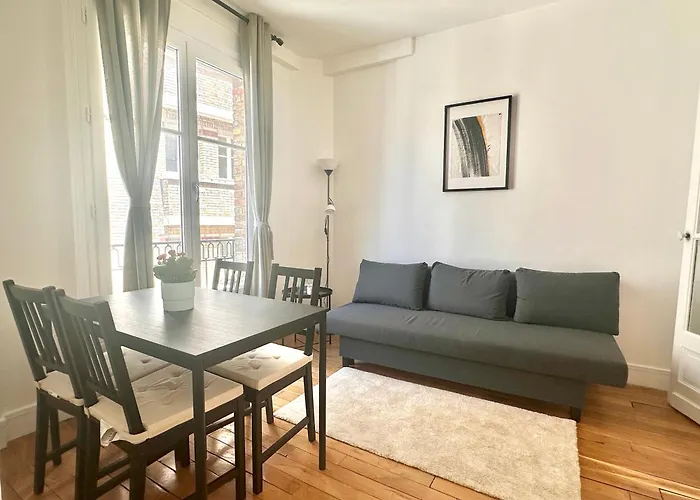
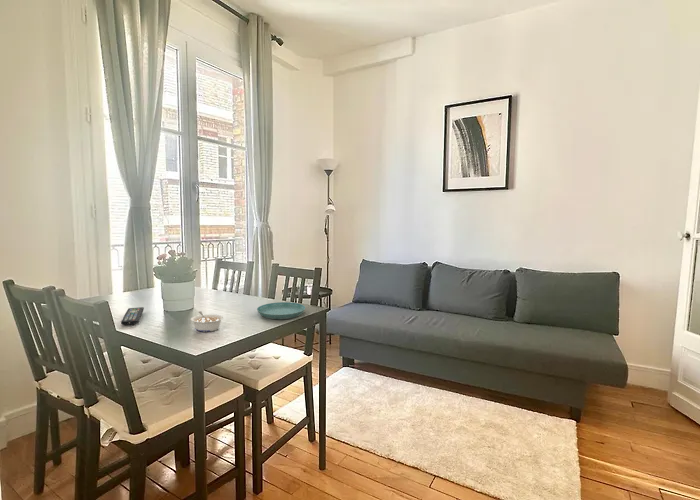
+ legume [190,310,225,333]
+ remote control [120,306,145,326]
+ saucer [256,301,306,320]
